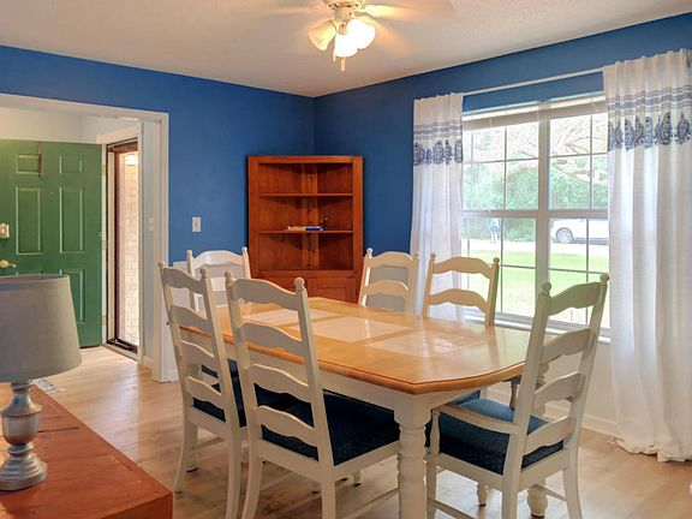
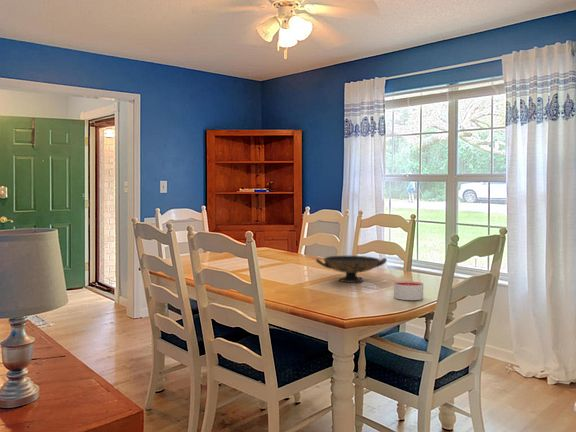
+ decorative bowl [315,255,388,283]
+ candle [393,280,424,301]
